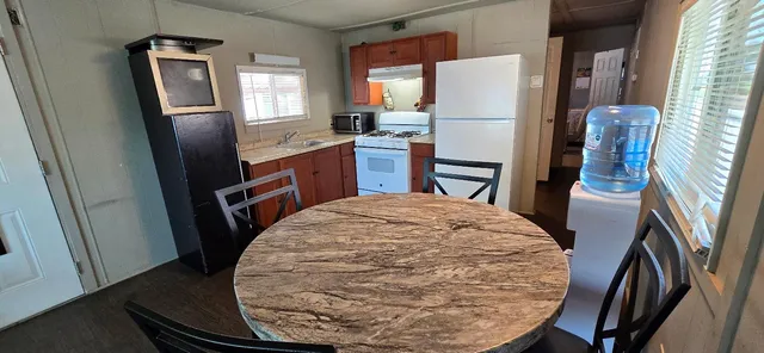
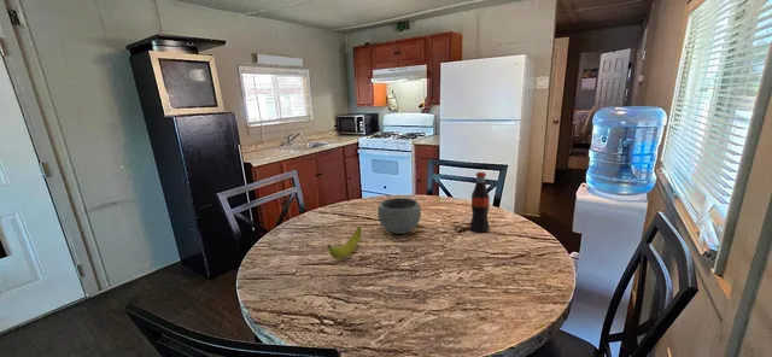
+ bowl [376,197,422,235]
+ banana [326,226,362,261]
+ bottle [469,171,491,234]
